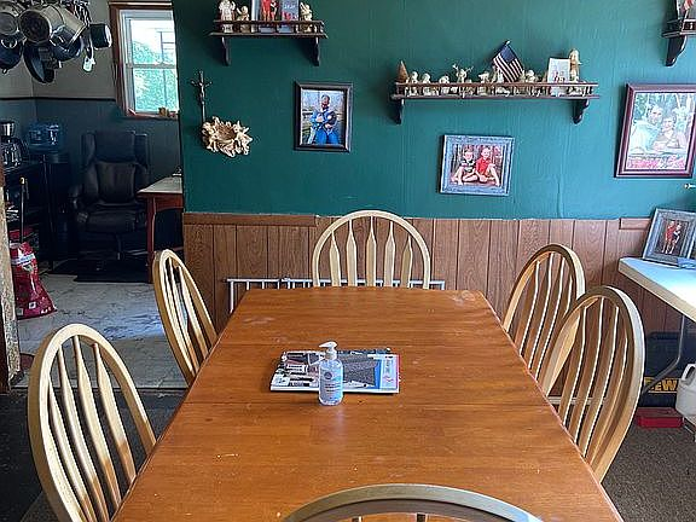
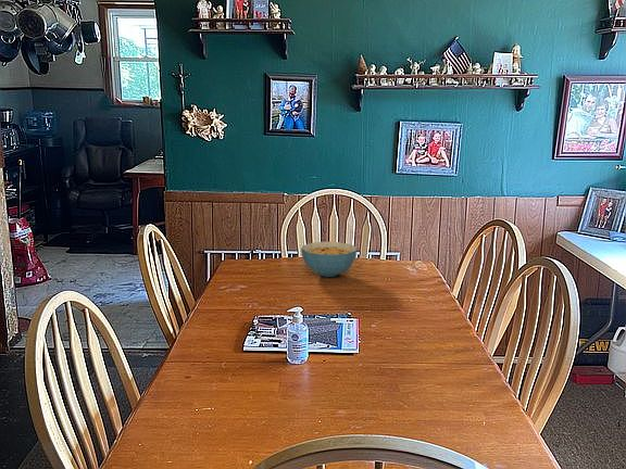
+ cereal bowl [300,241,359,278]
